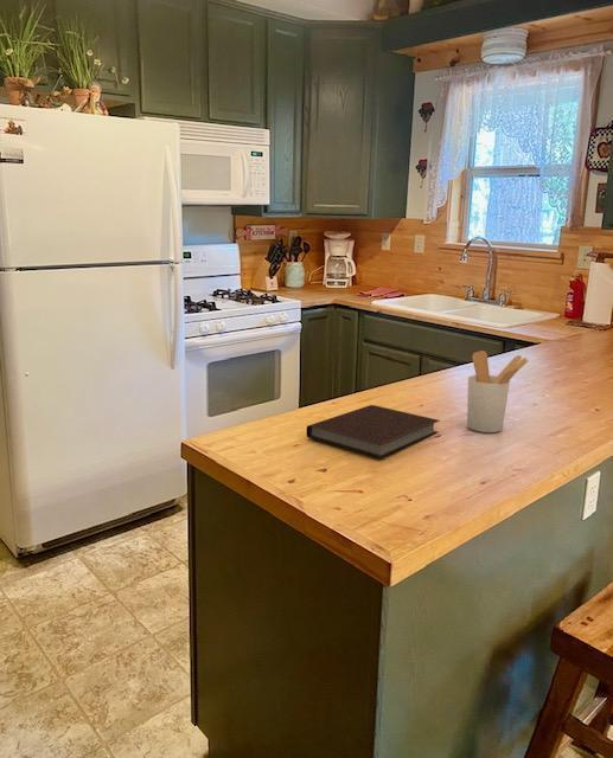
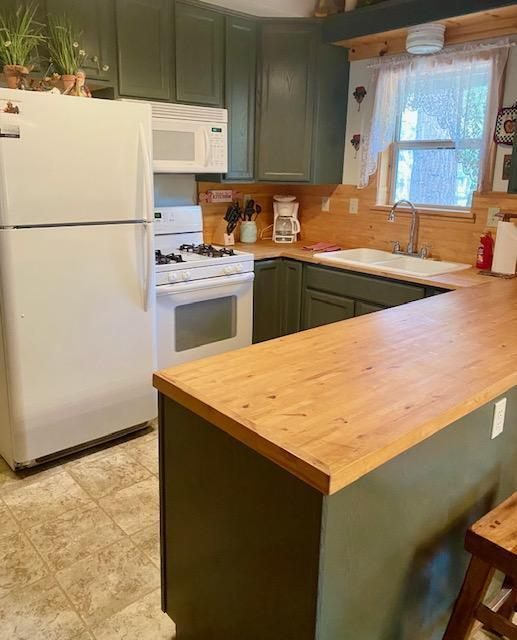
- notebook [306,404,441,460]
- utensil holder [466,349,530,433]
